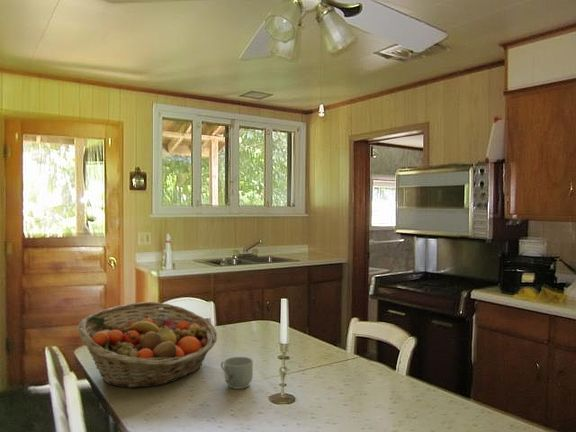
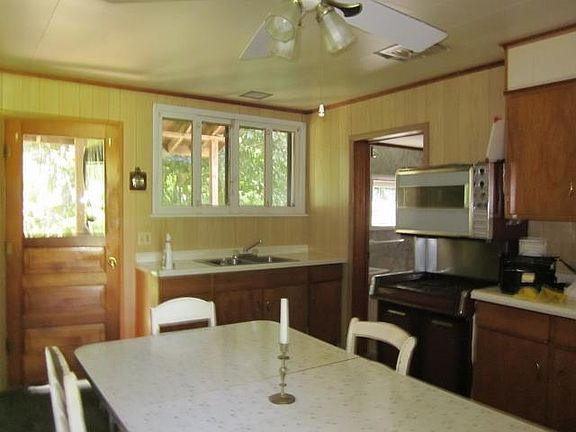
- mug [220,356,254,390]
- fruit basket [77,301,218,389]
